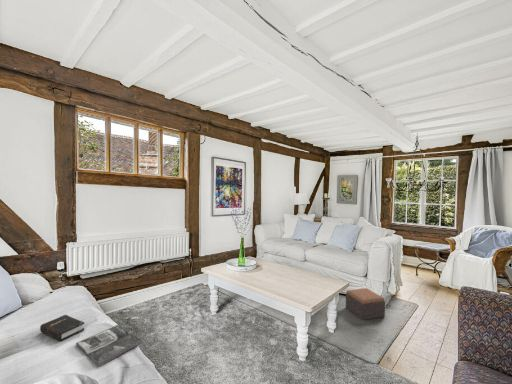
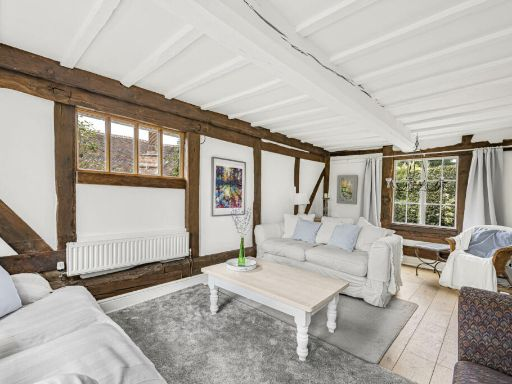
- footstool [345,287,386,321]
- hardback book [39,314,85,342]
- magazine [75,324,144,367]
